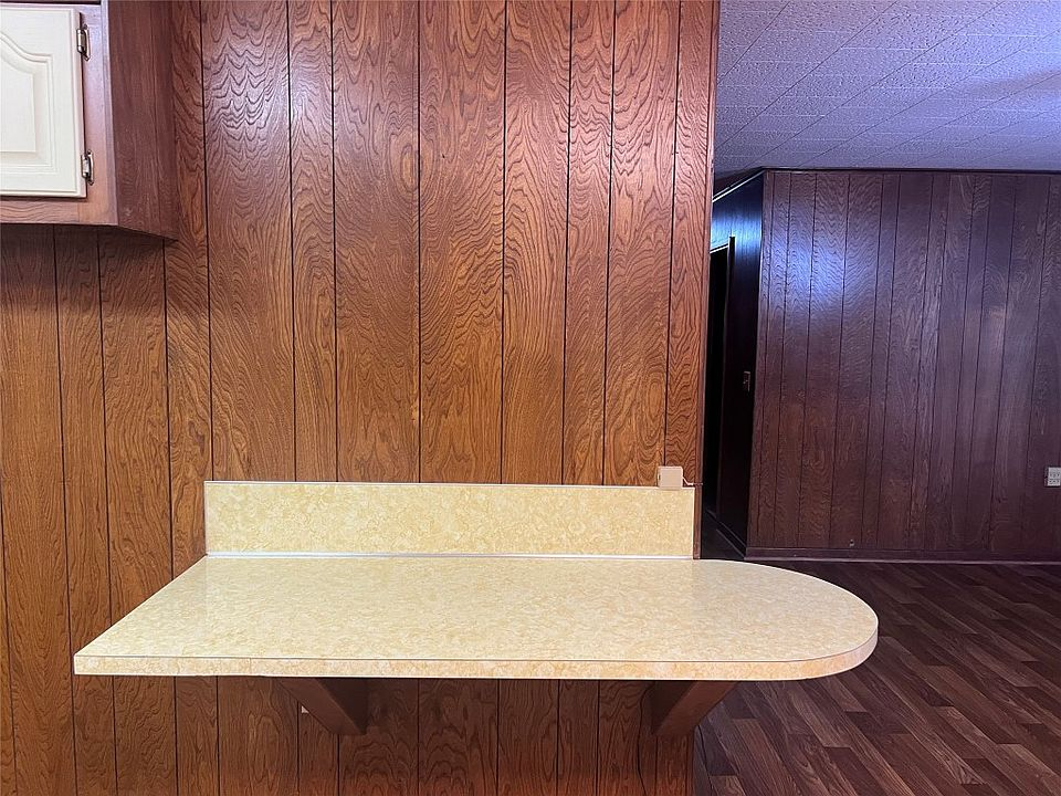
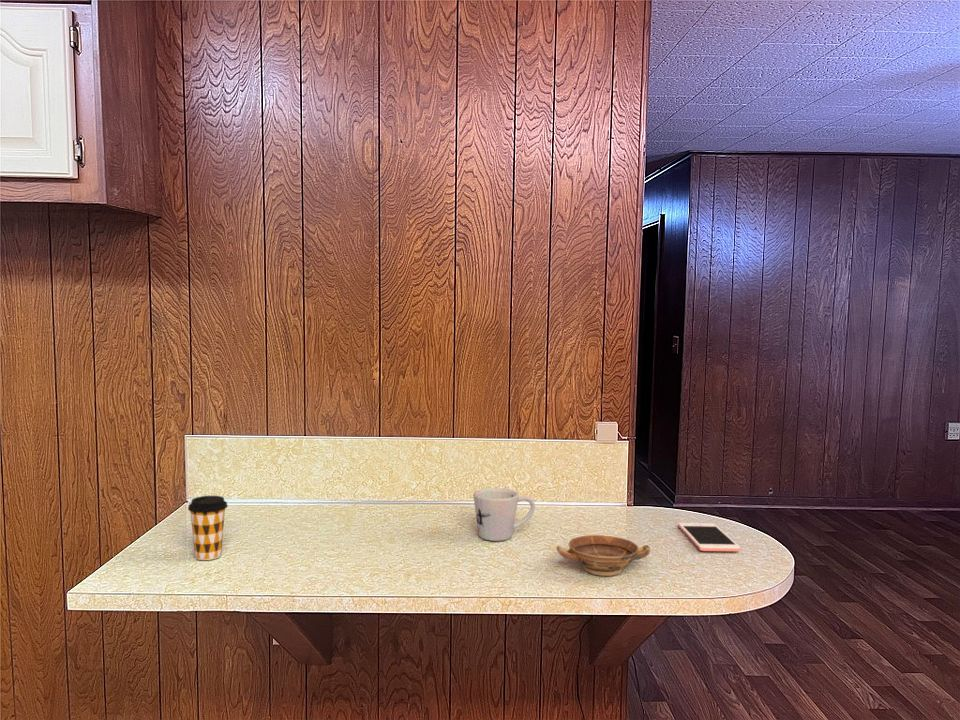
+ coffee cup [187,495,229,561]
+ cell phone [677,522,741,552]
+ bowl [555,534,651,577]
+ mug [472,487,536,542]
